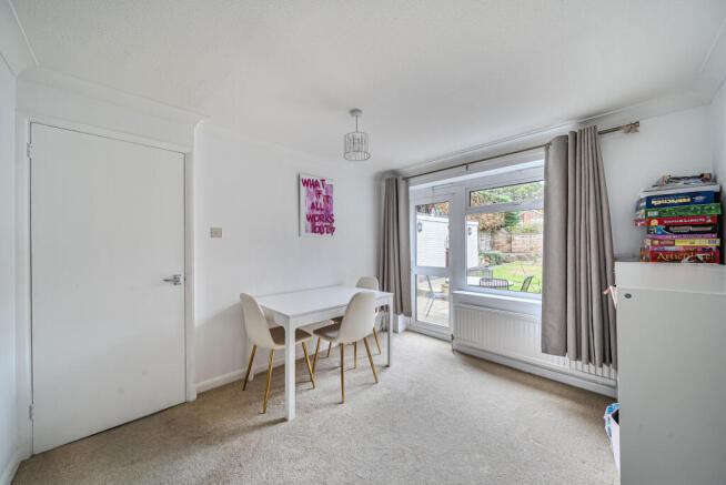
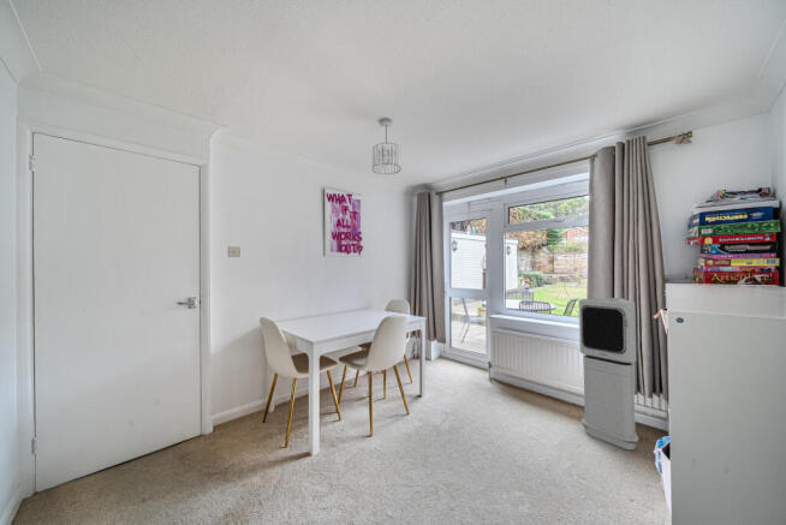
+ air purifier [578,297,639,451]
